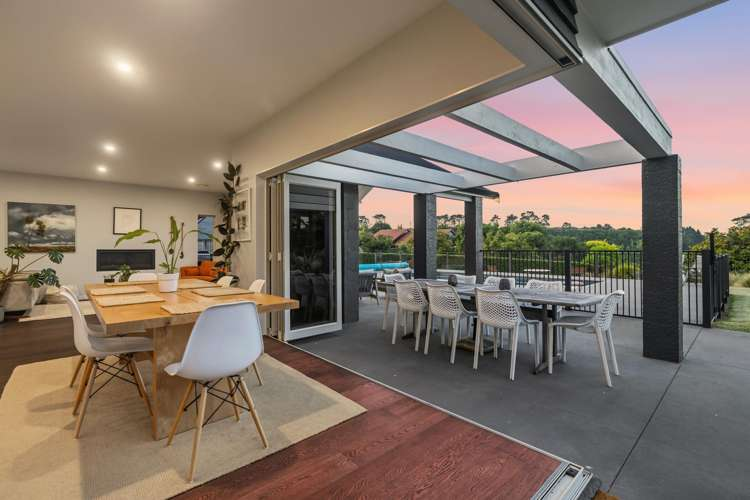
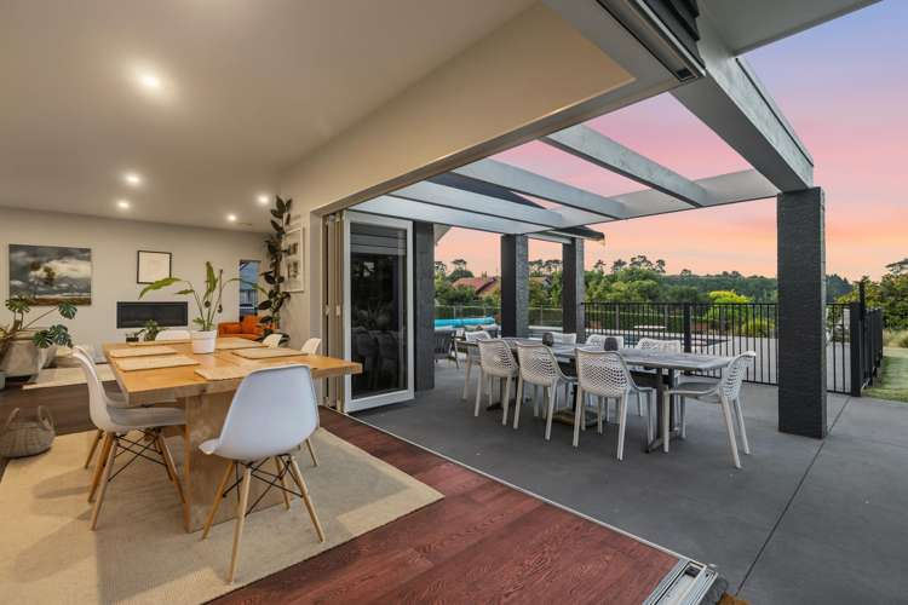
+ basket [0,404,56,459]
